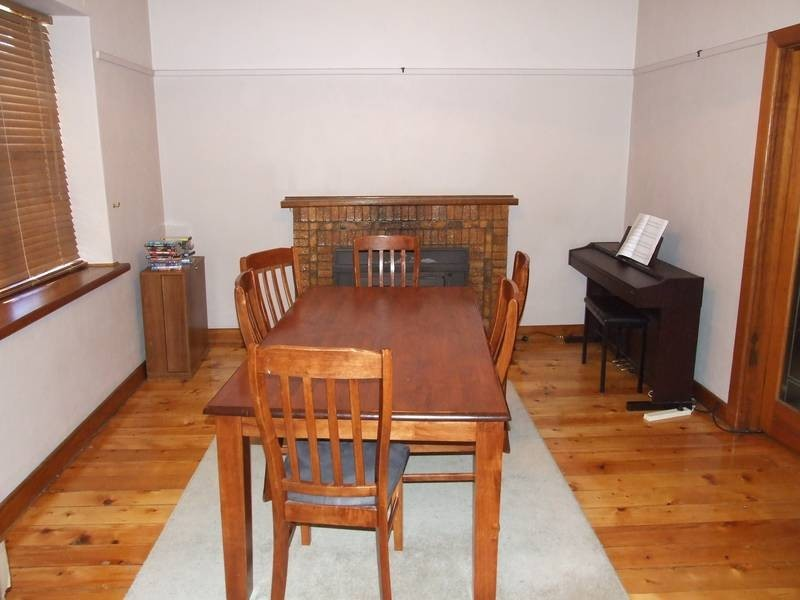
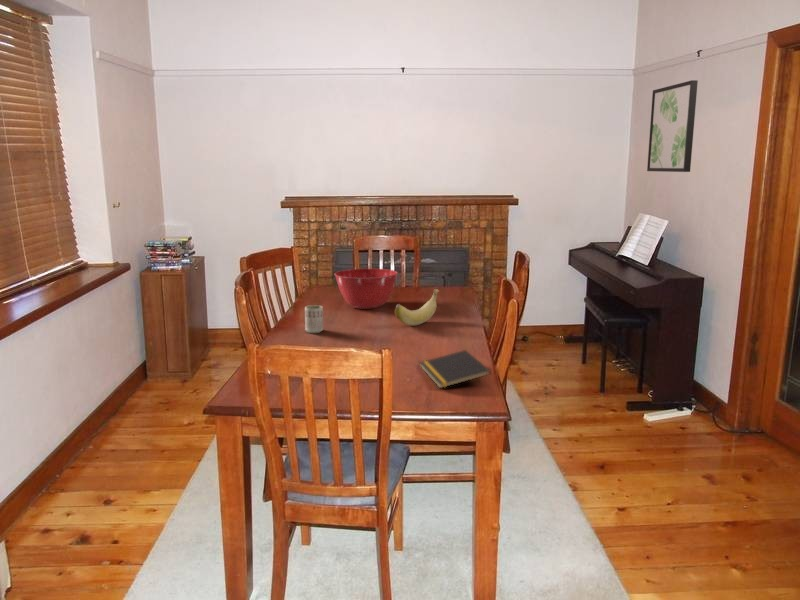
+ notepad [418,349,492,389]
+ mixing bowl [333,268,399,310]
+ wall art [646,79,699,173]
+ banana [394,288,440,327]
+ cup [304,304,324,334]
